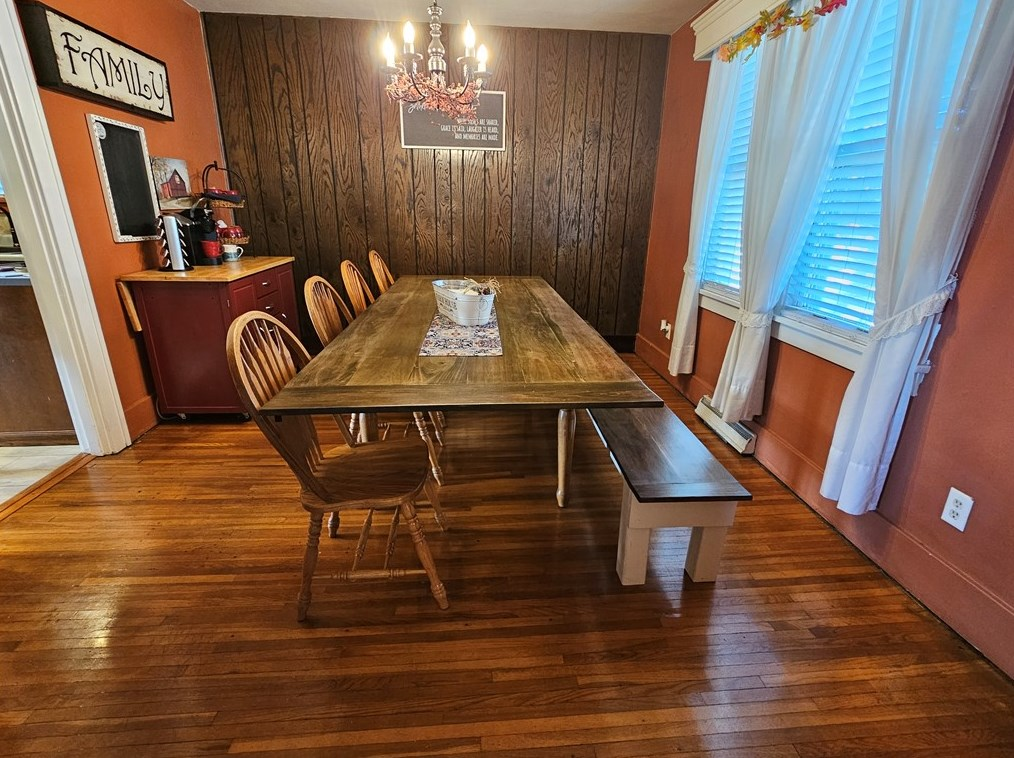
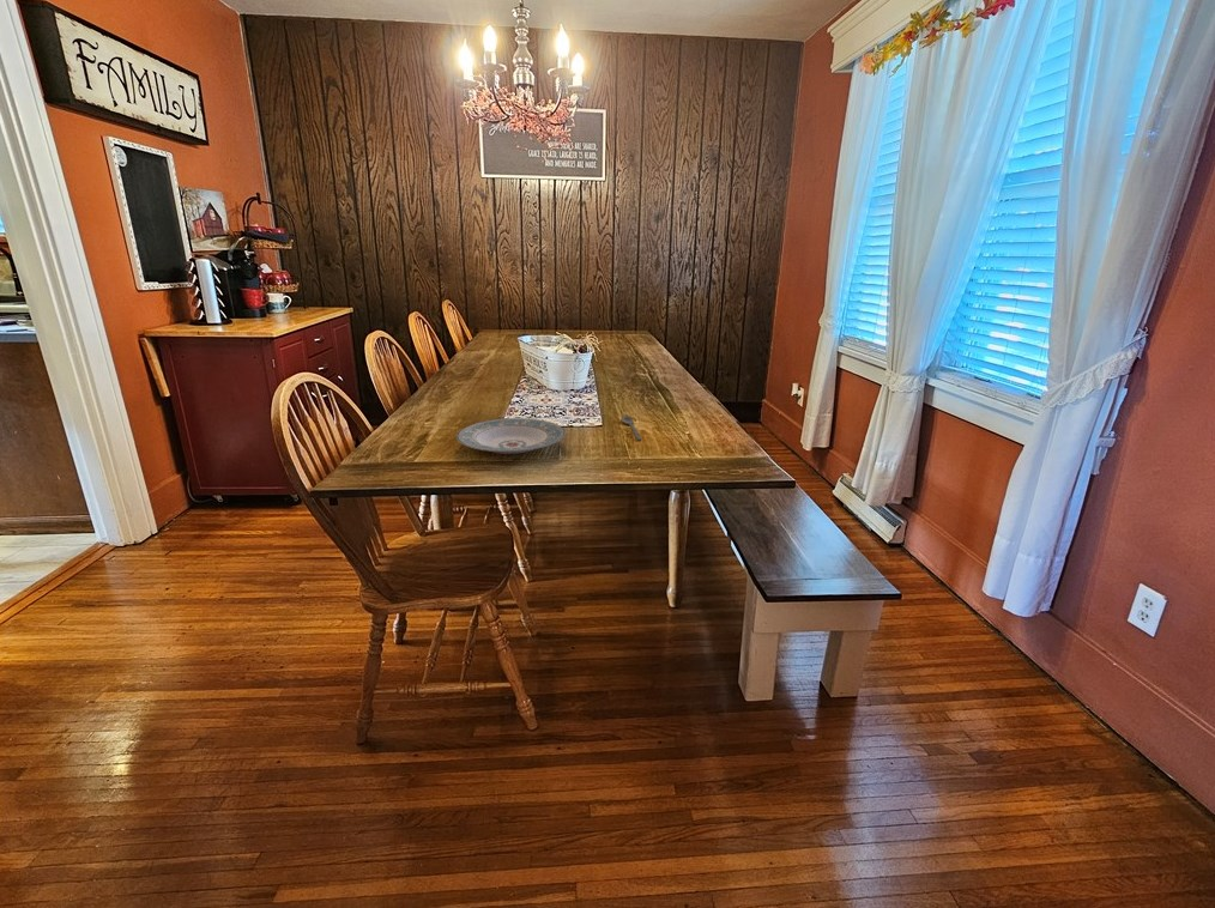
+ plate [455,417,567,455]
+ spoon [621,413,642,441]
